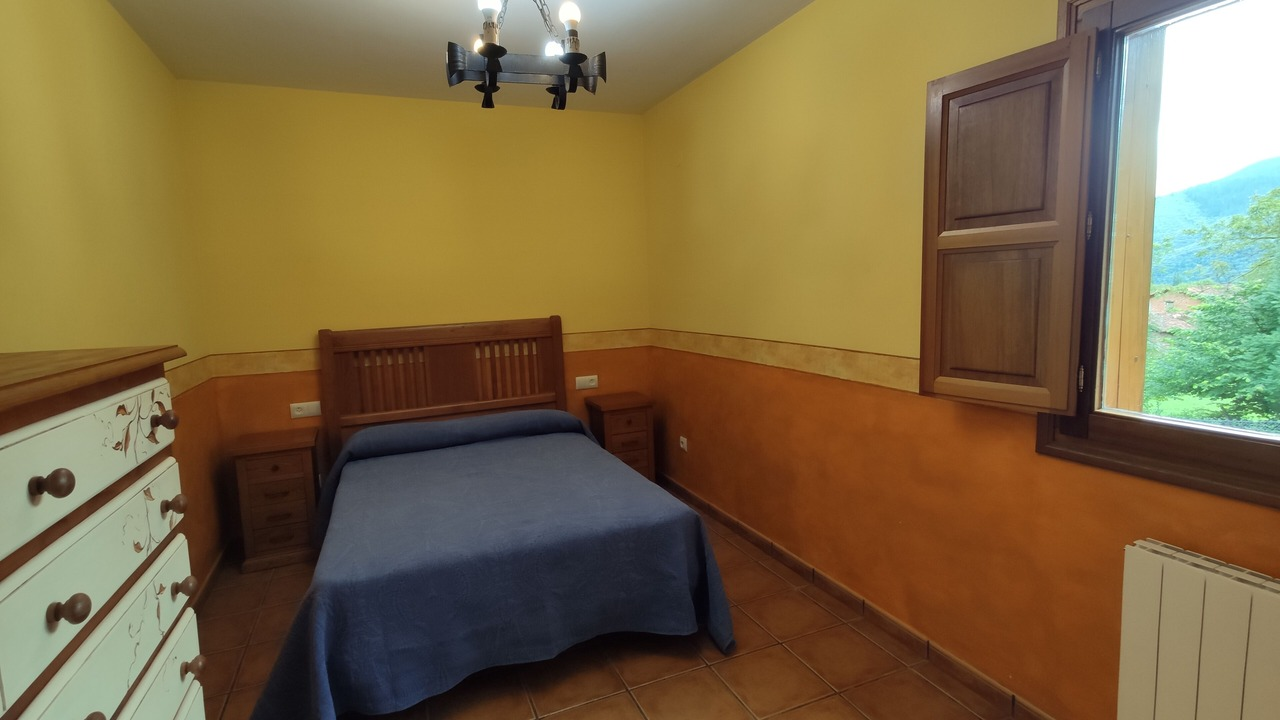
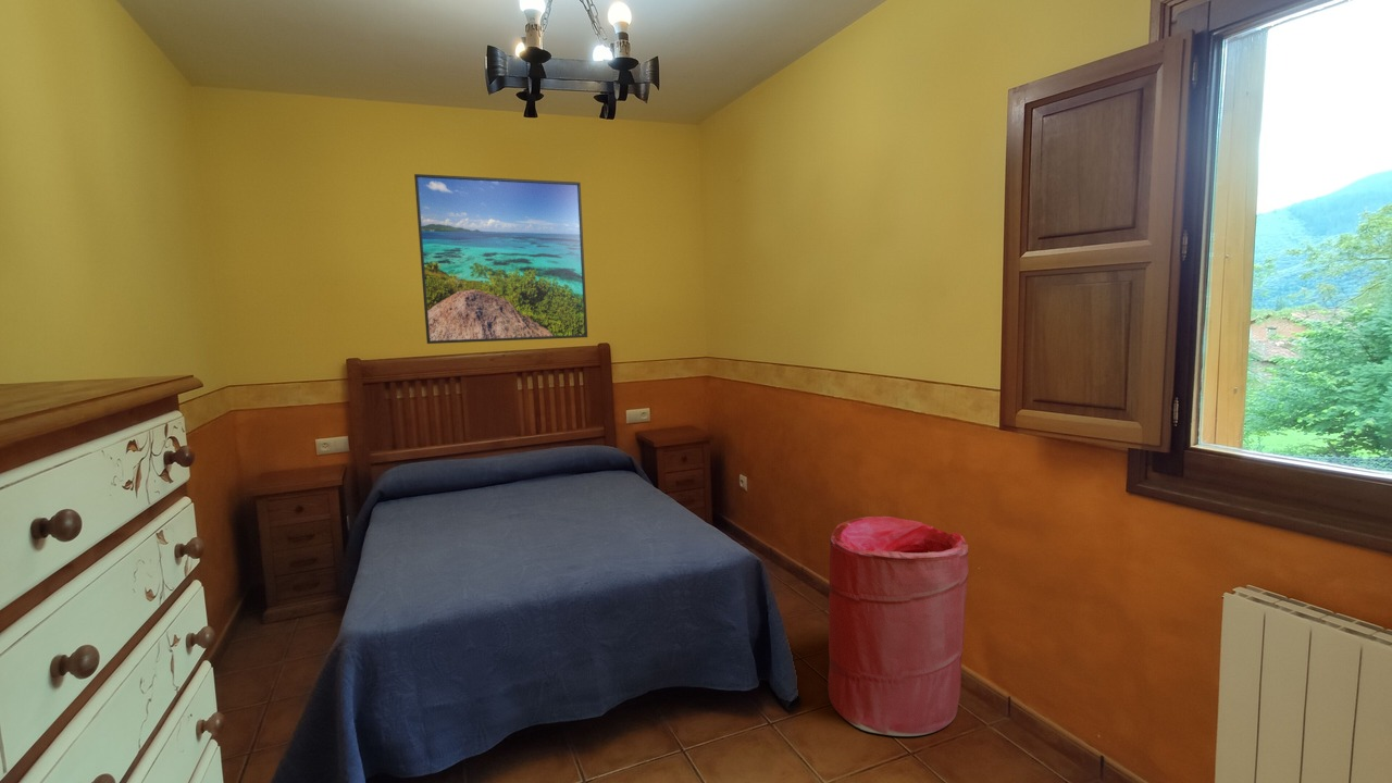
+ laundry hamper [826,515,969,737]
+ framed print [413,173,588,345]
